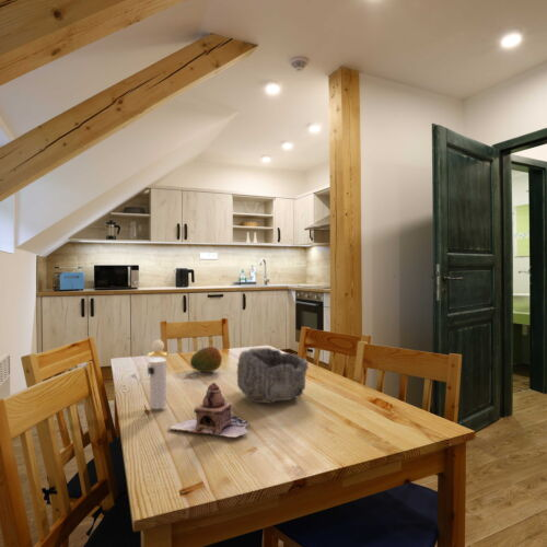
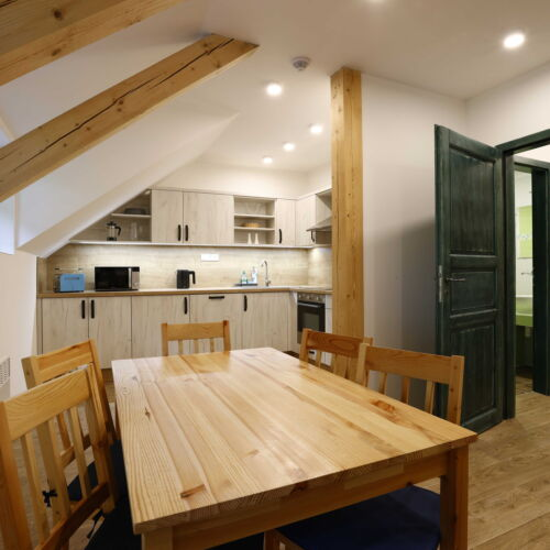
- teapot [167,382,251,439]
- fruit [189,346,223,373]
- perfume bottle [147,339,170,410]
- bowl [235,347,310,405]
